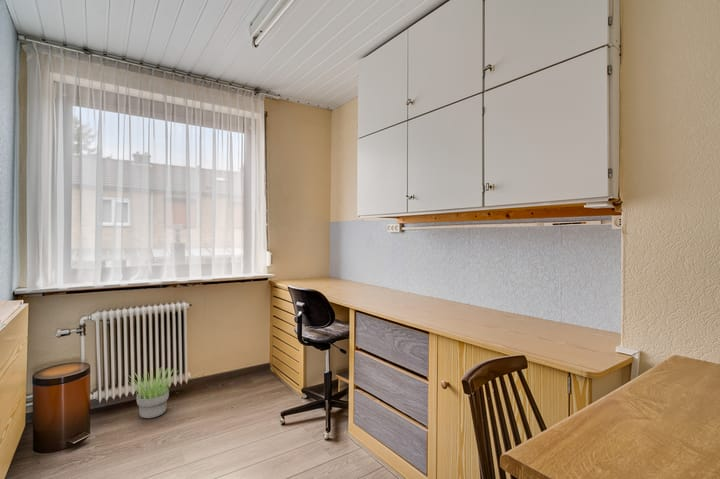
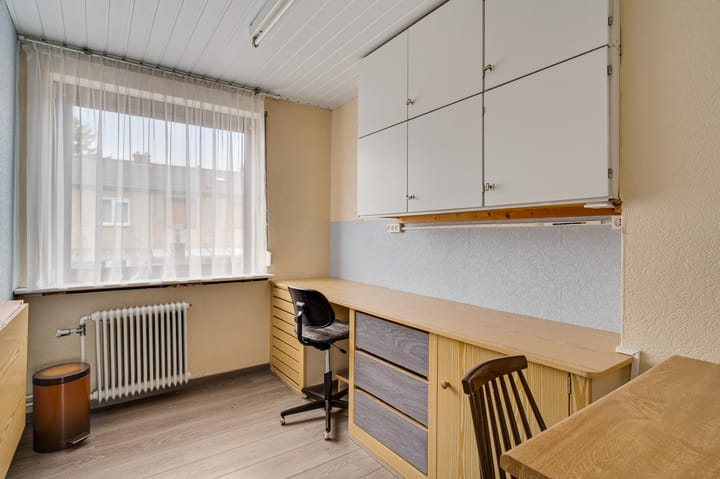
- potted plant [124,366,178,419]
